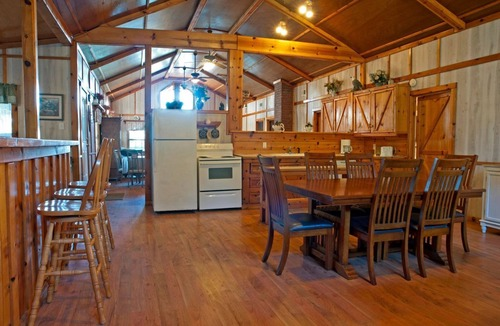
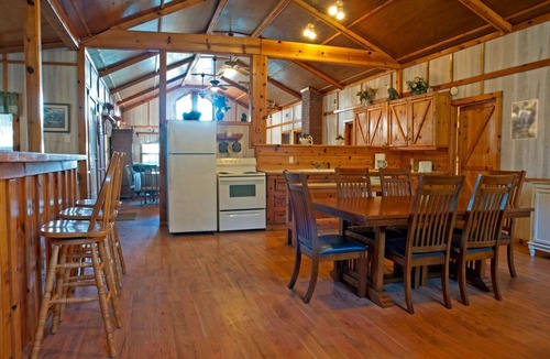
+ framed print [509,98,540,141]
